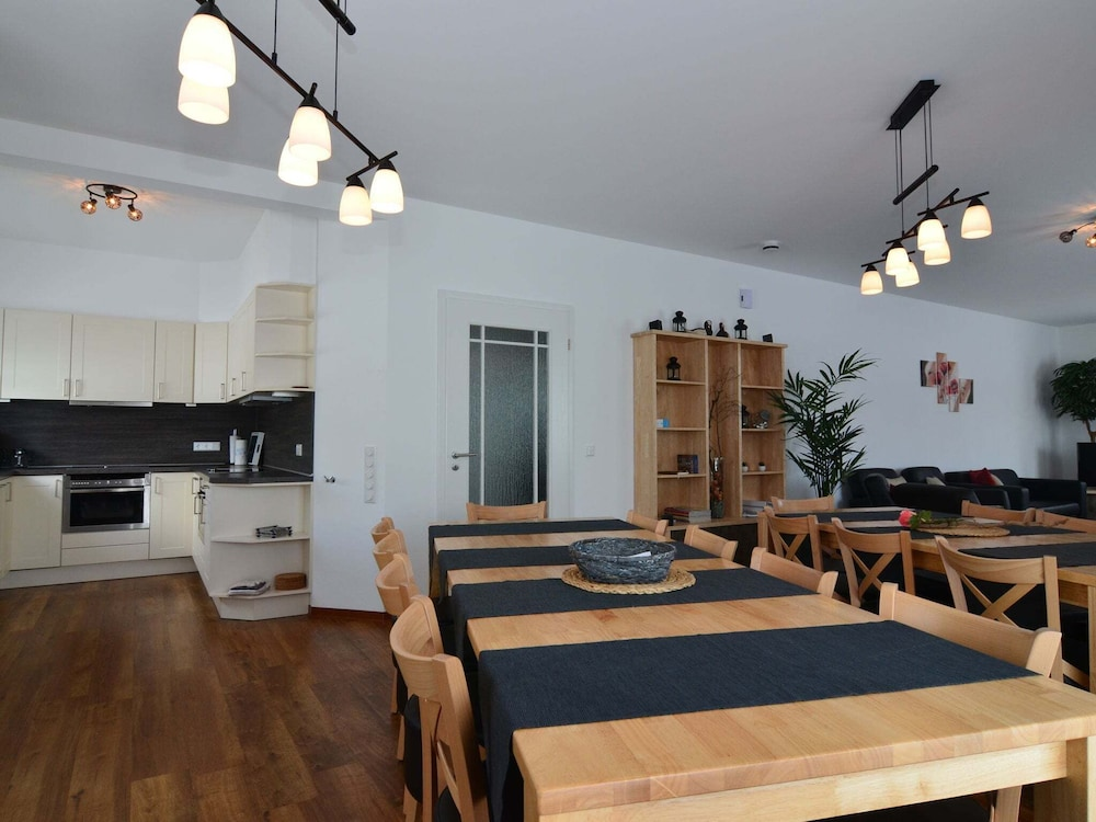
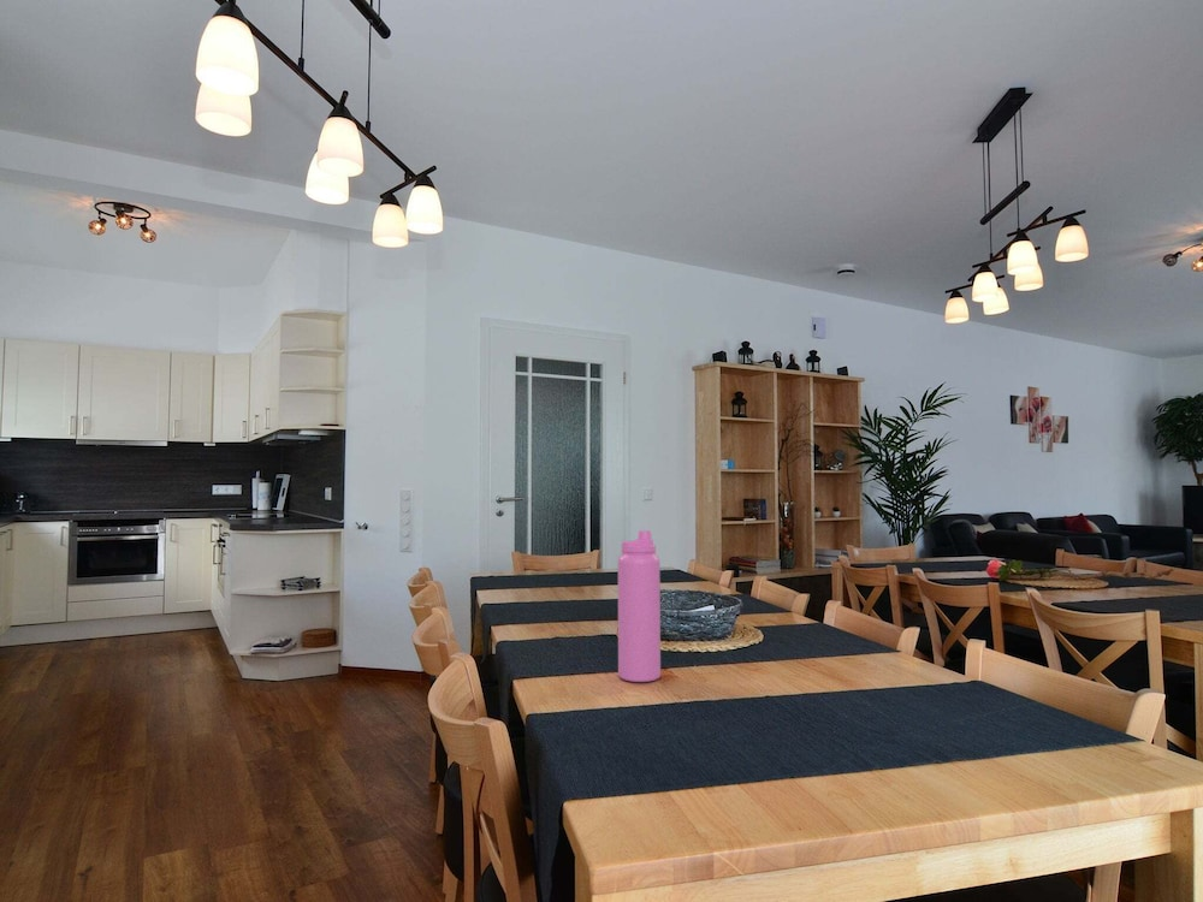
+ water bottle [617,529,662,683]
